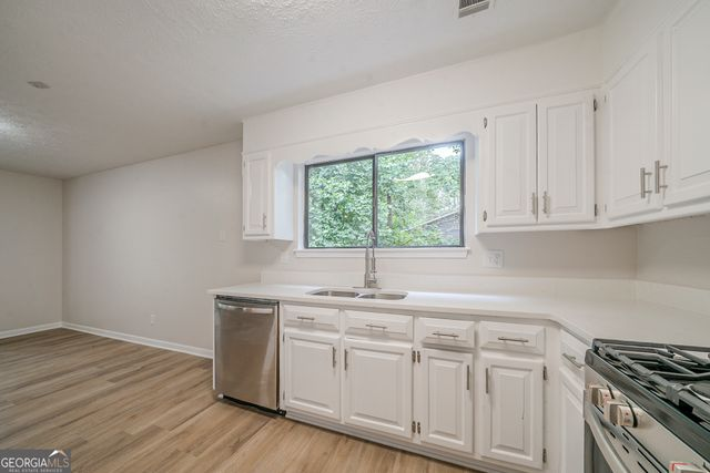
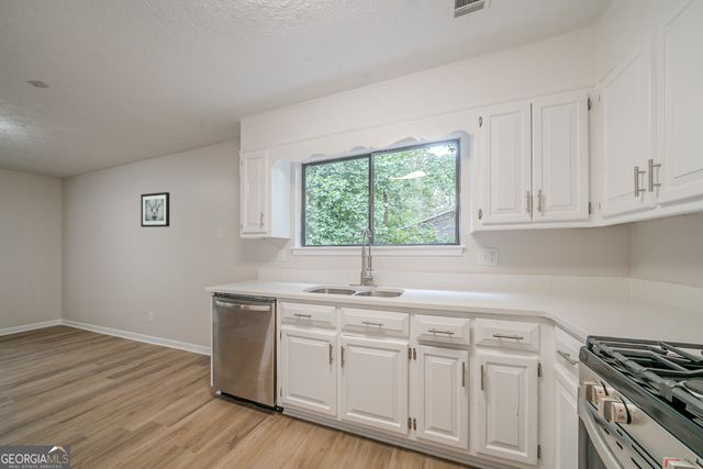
+ wall art [140,191,170,228]
